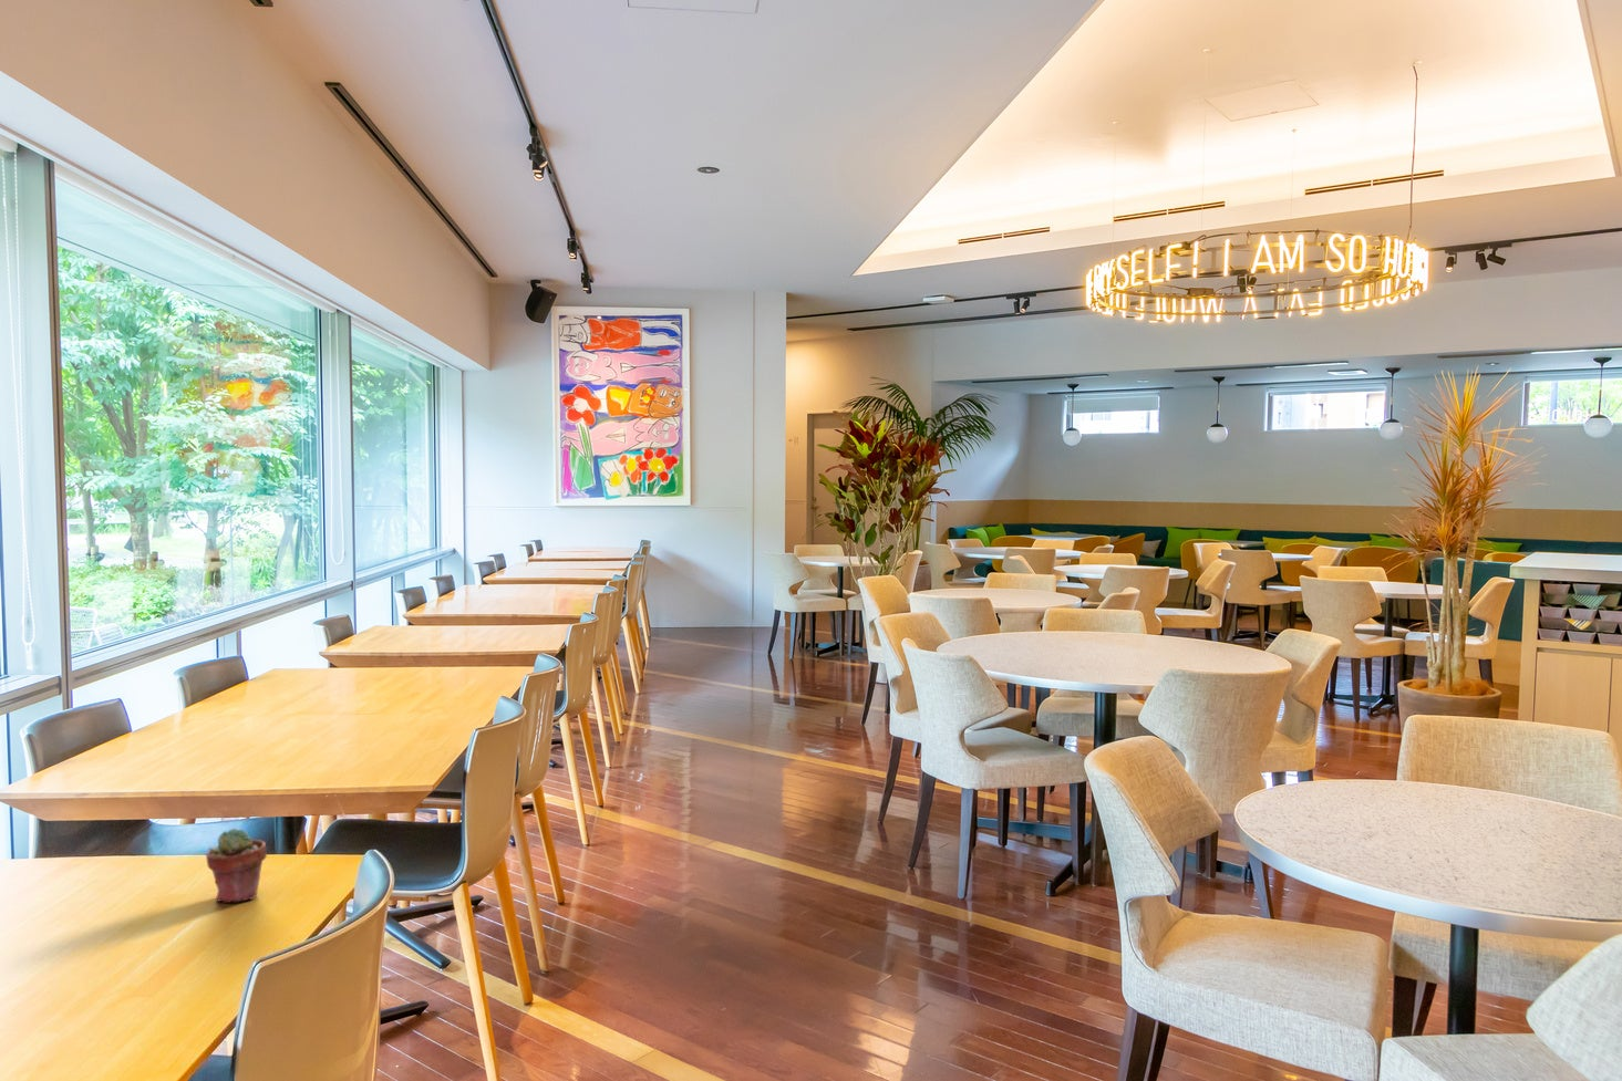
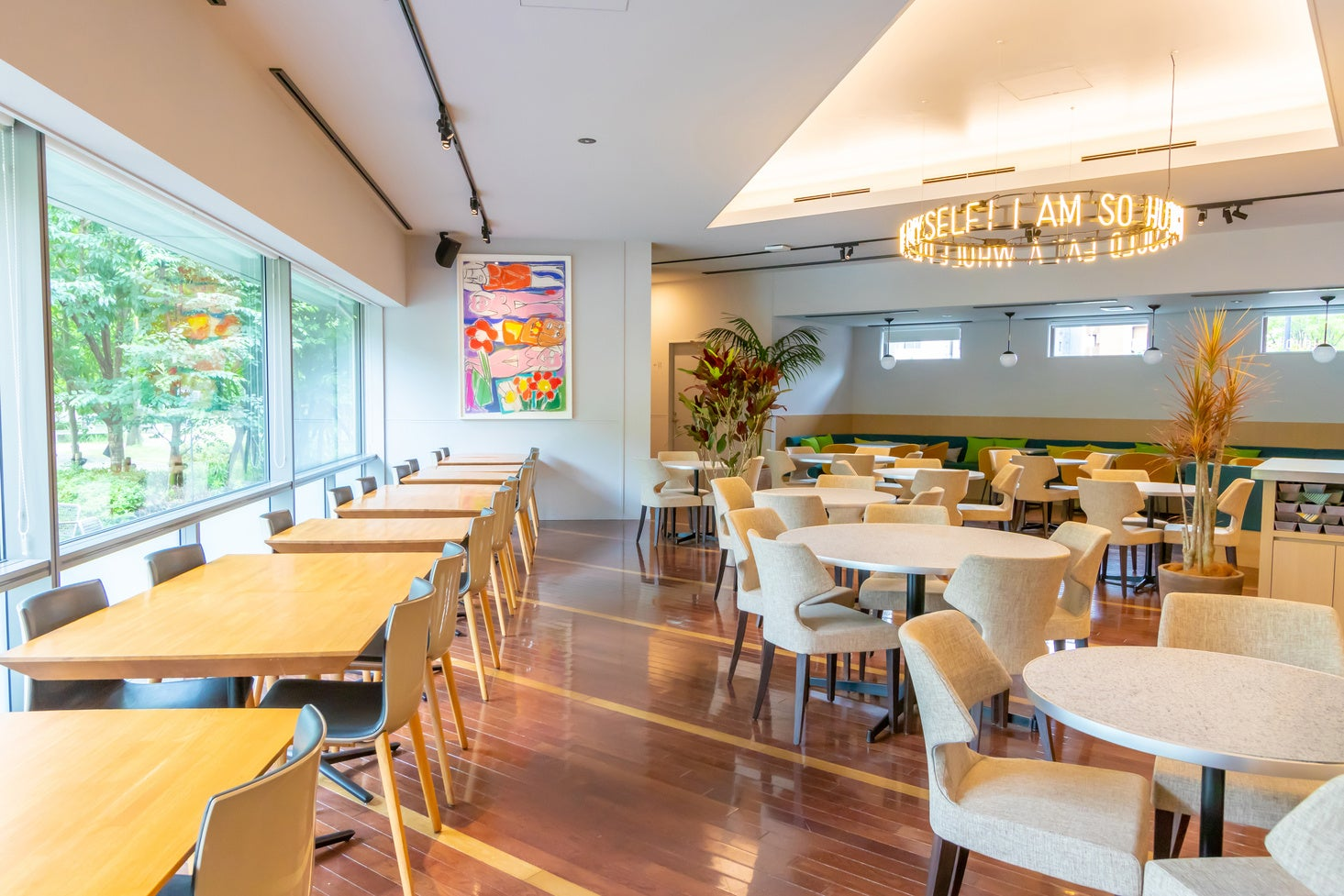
- potted succulent [205,828,268,904]
